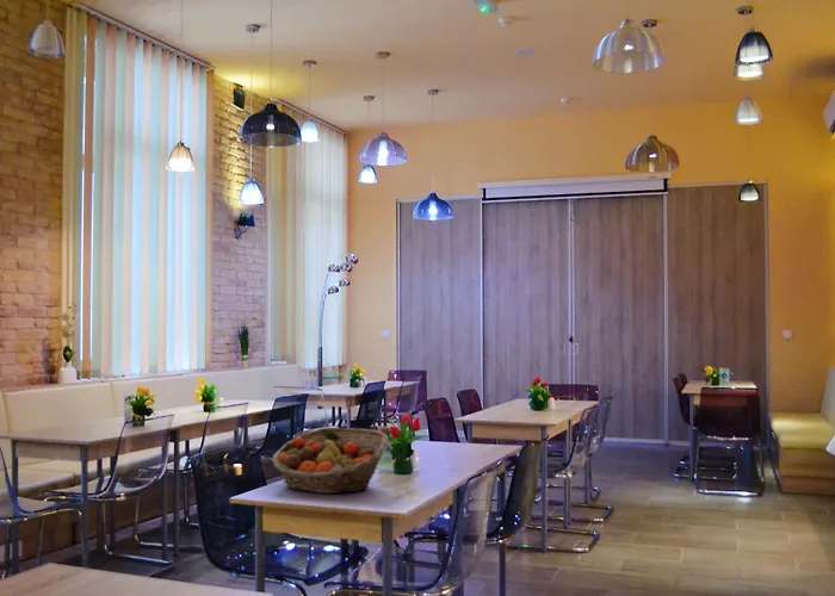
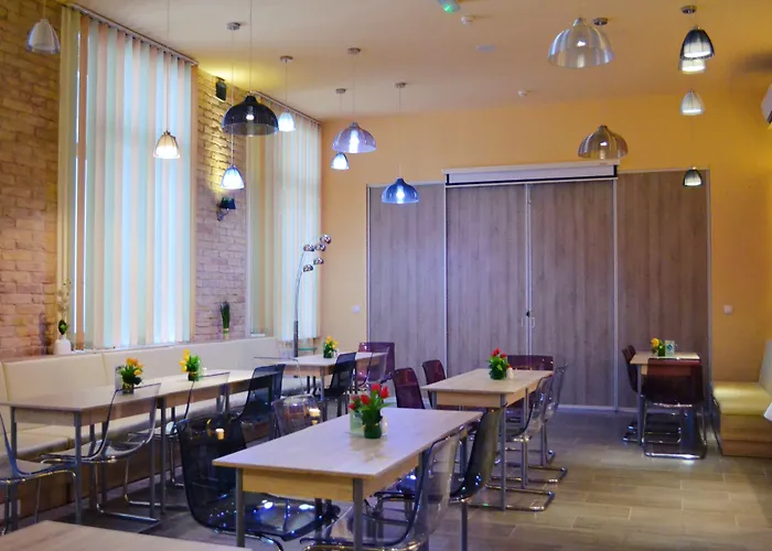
- fruit basket [271,427,390,495]
